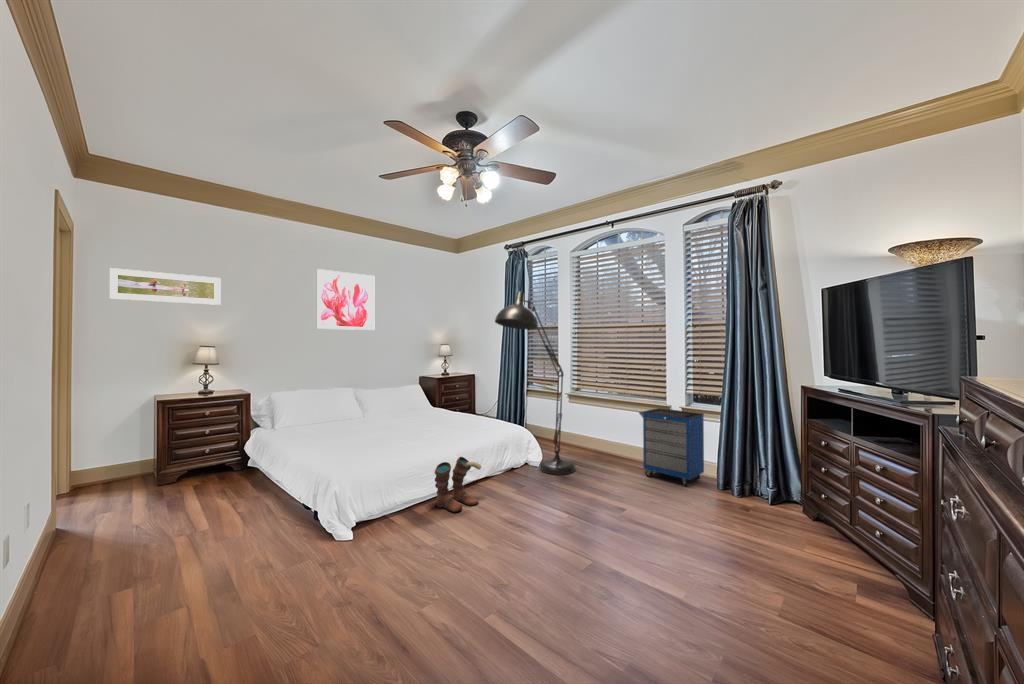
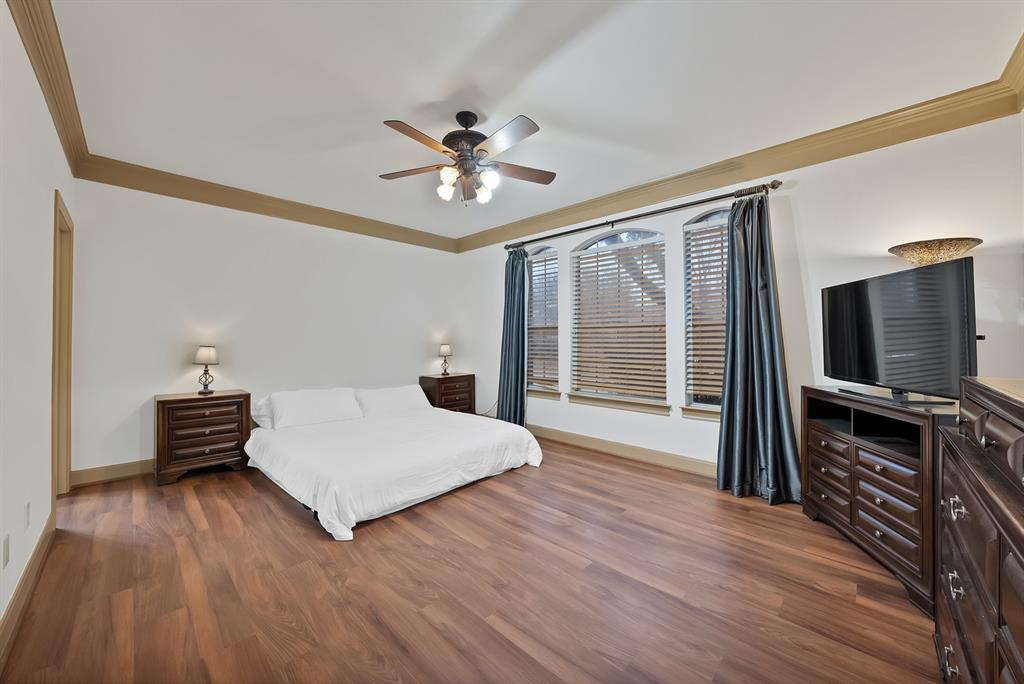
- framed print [108,267,222,306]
- floor lamp [494,290,577,476]
- wall art [316,268,375,331]
- boots [433,456,482,513]
- cabinet [638,407,705,487]
